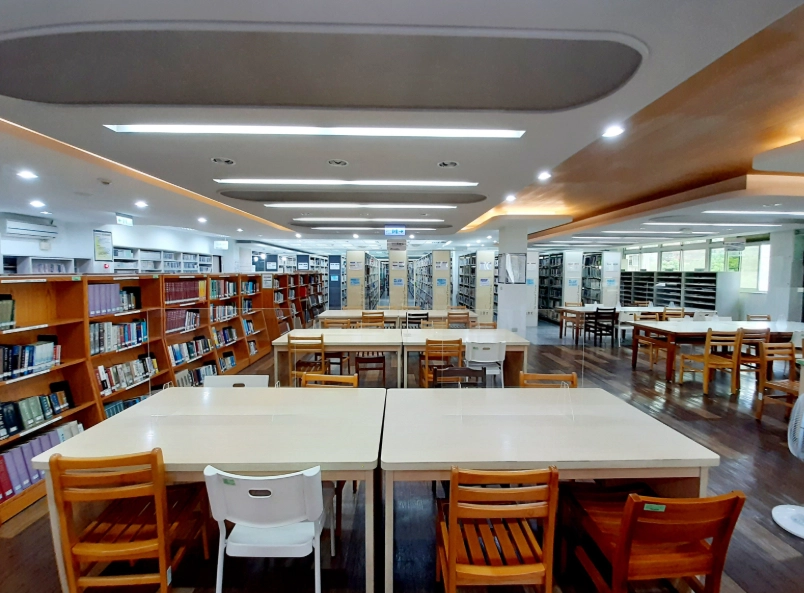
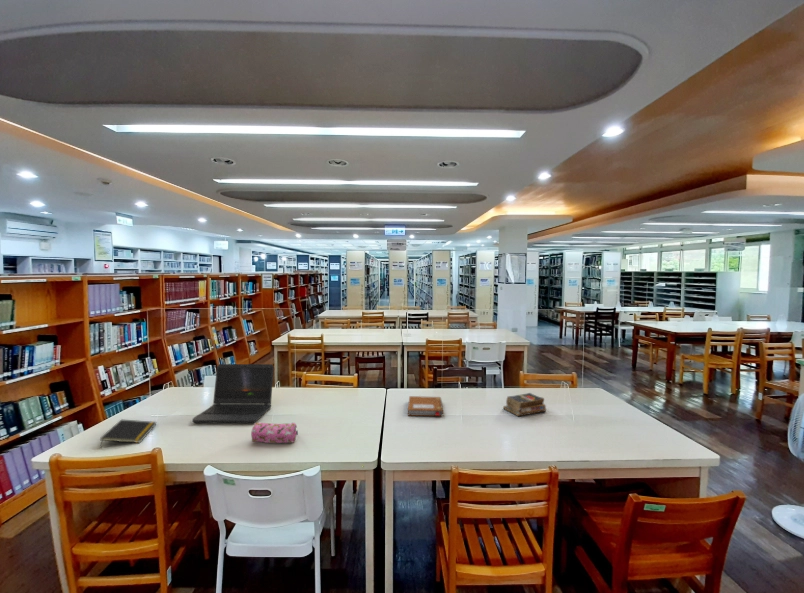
+ pencil case [250,422,299,444]
+ books [502,392,547,417]
+ laptop computer [191,363,275,424]
+ notebook [407,395,444,417]
+ notepad [99,418,157,449]
